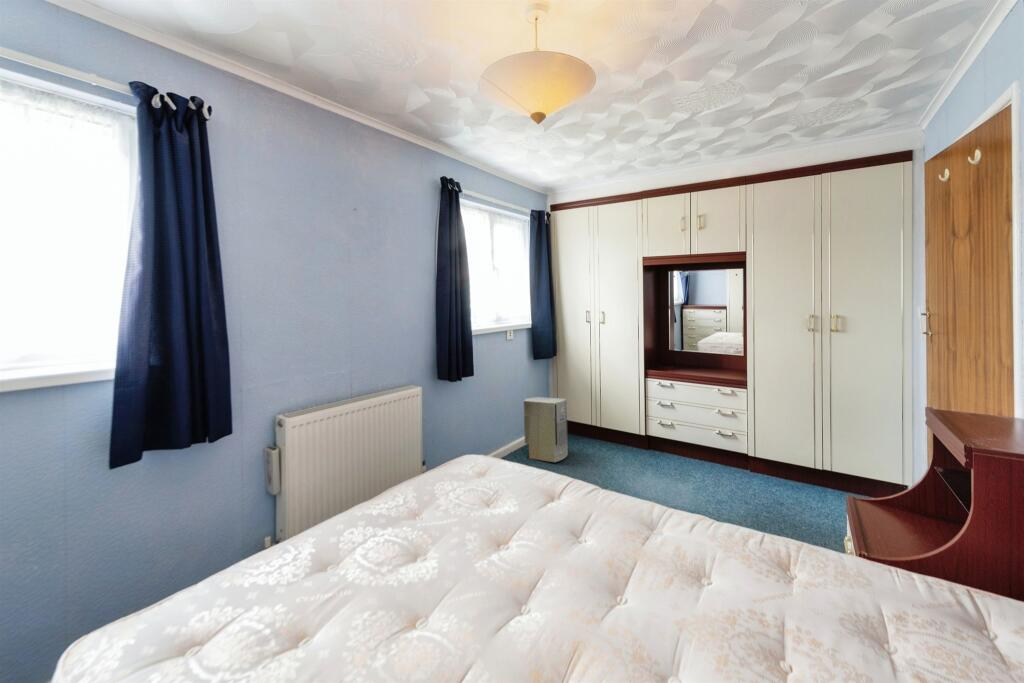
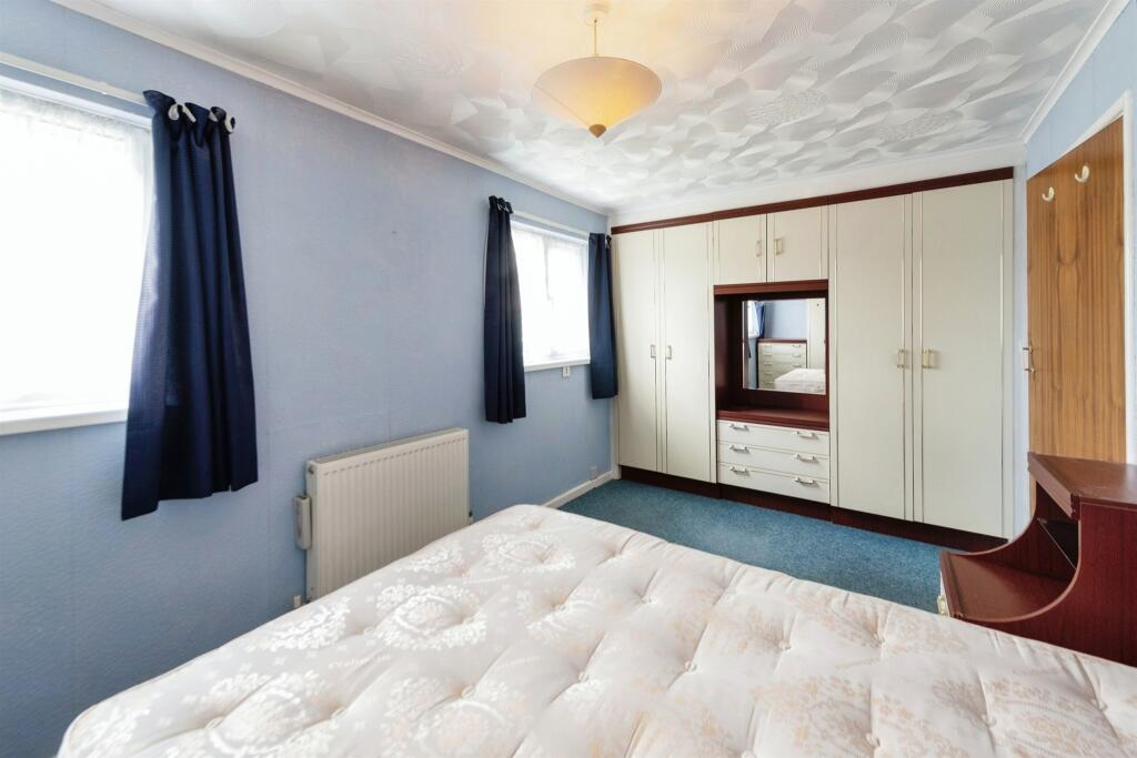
- air purifier [523,396,569,463]
